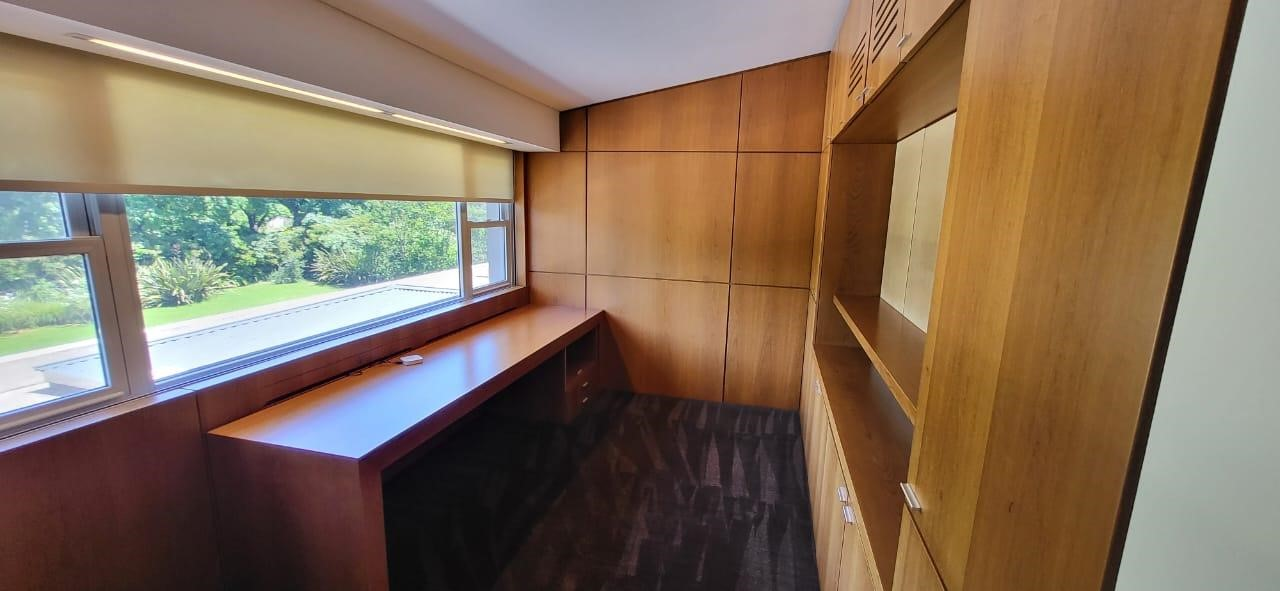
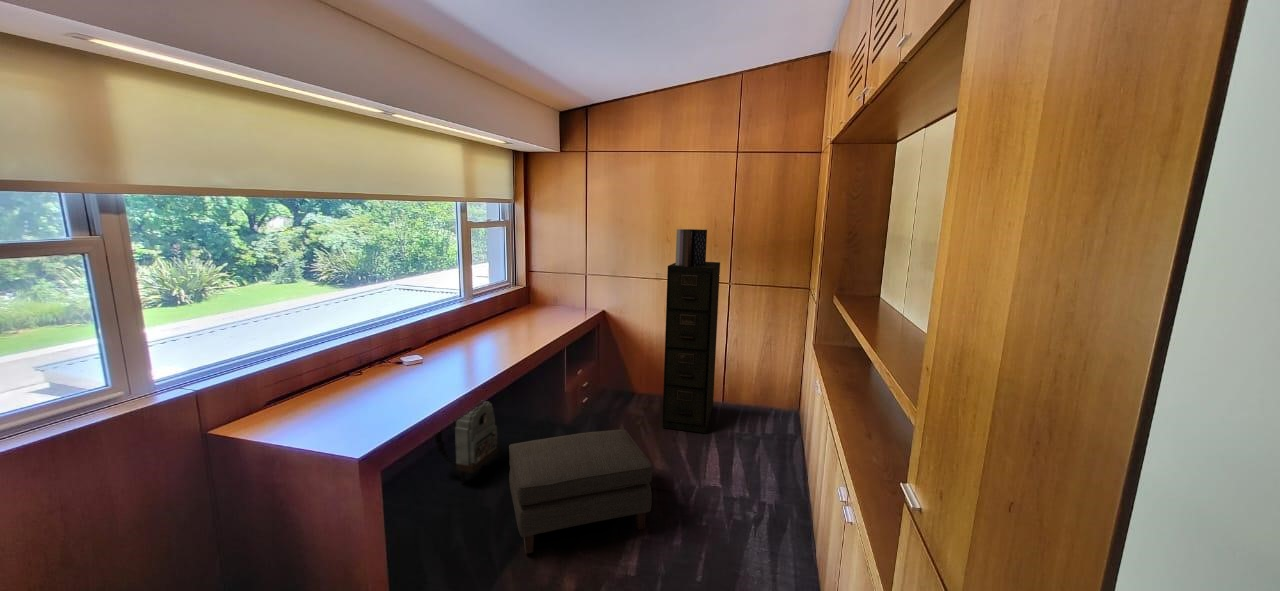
+ ottoman [508,428,654,555]
+ backpack [434,400,500,485]
+ books [675,228,708,267]
+ filing cabinet [661,261,721,434]
